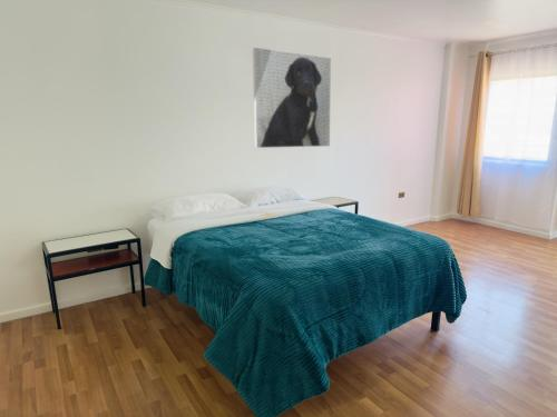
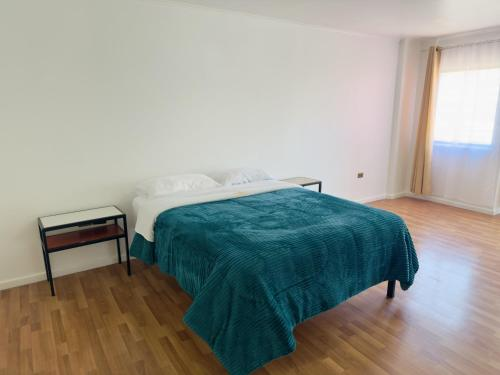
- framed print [252,47,332,149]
